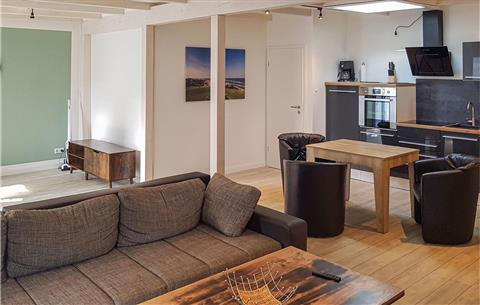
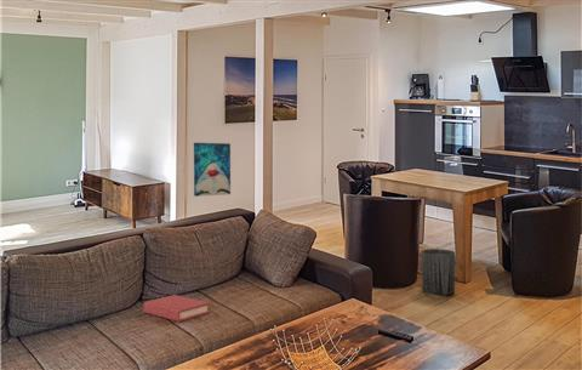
+ wall art [193,142,232,198]
+ hardback book [143,294,210,323]
+ trash can [421,247,456,296]
